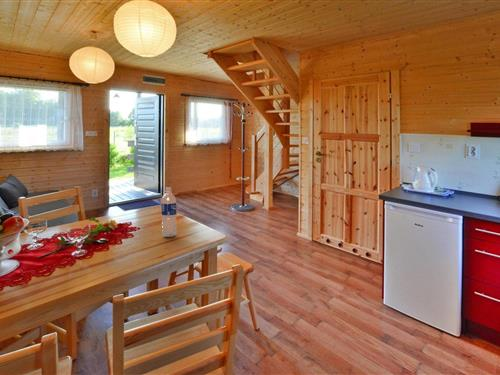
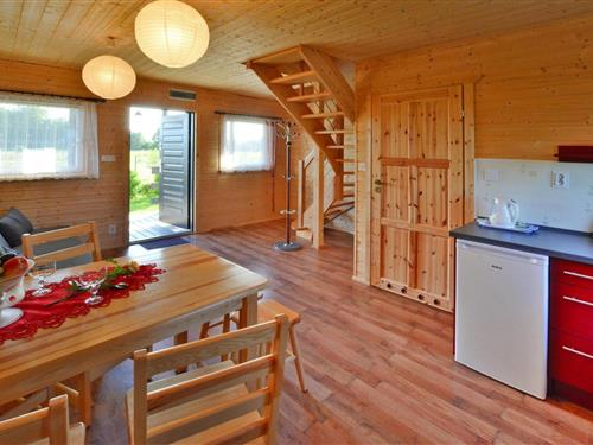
- water bottle [160,186,178,238]
